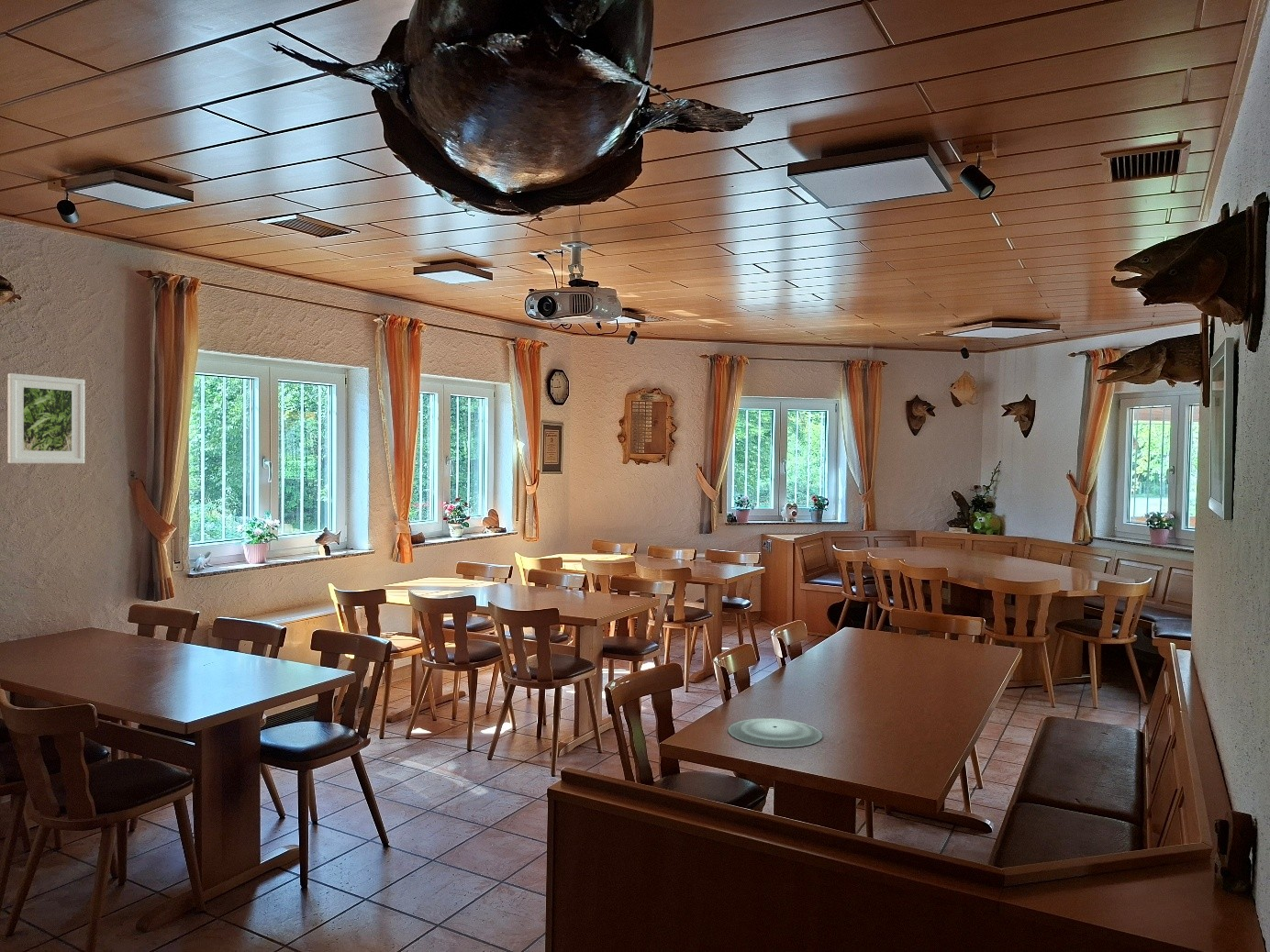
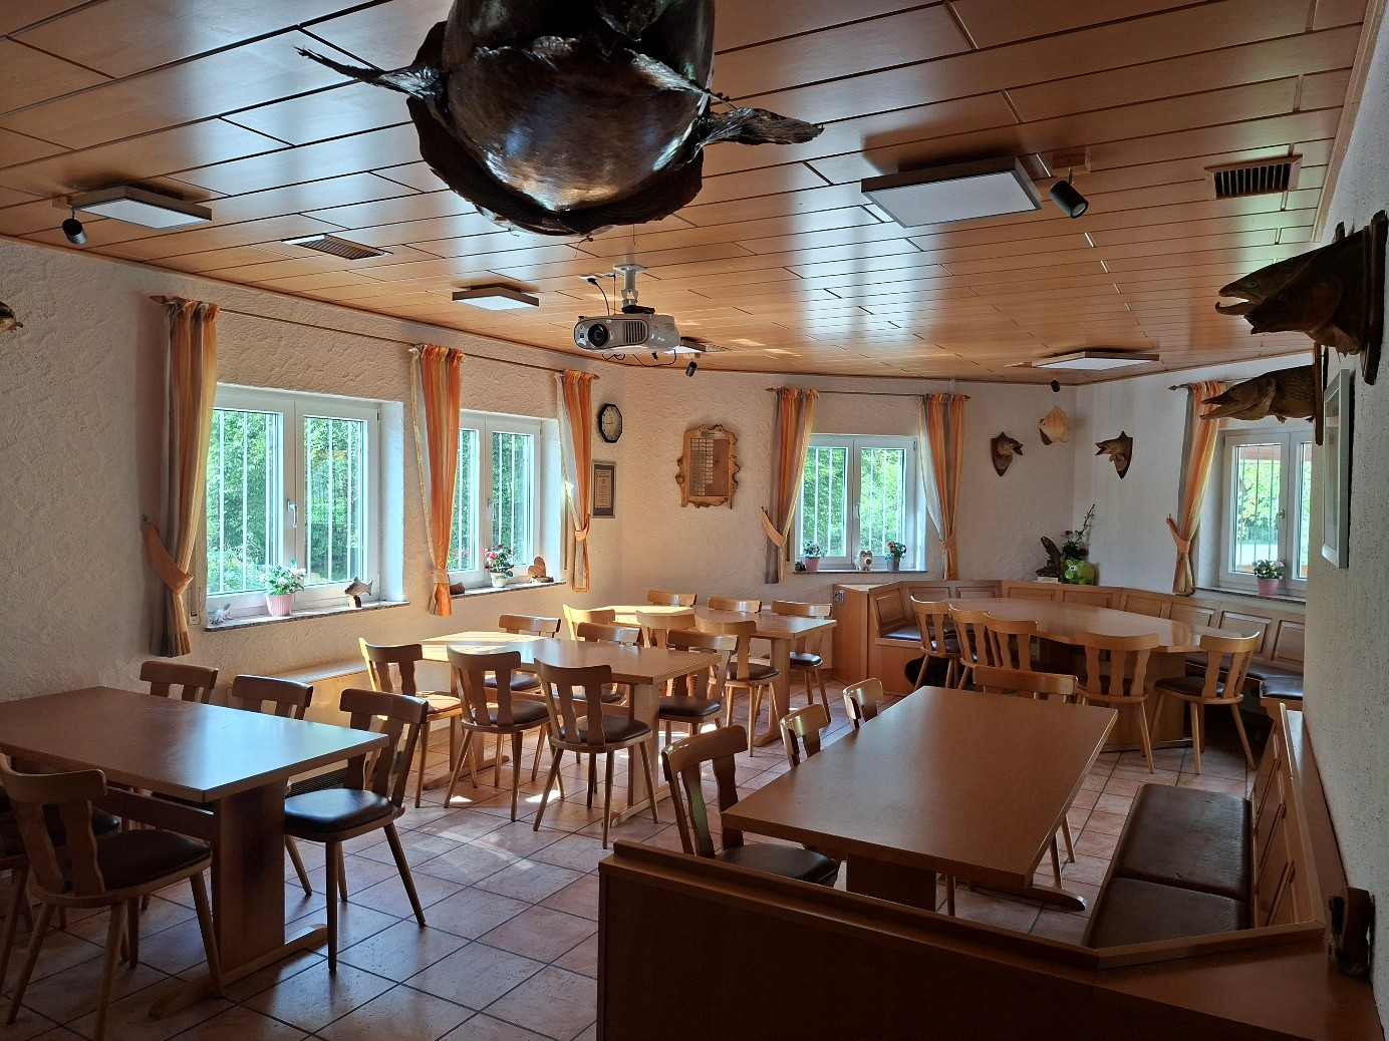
- plate [728,717,823,748]
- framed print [7,372,85,464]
